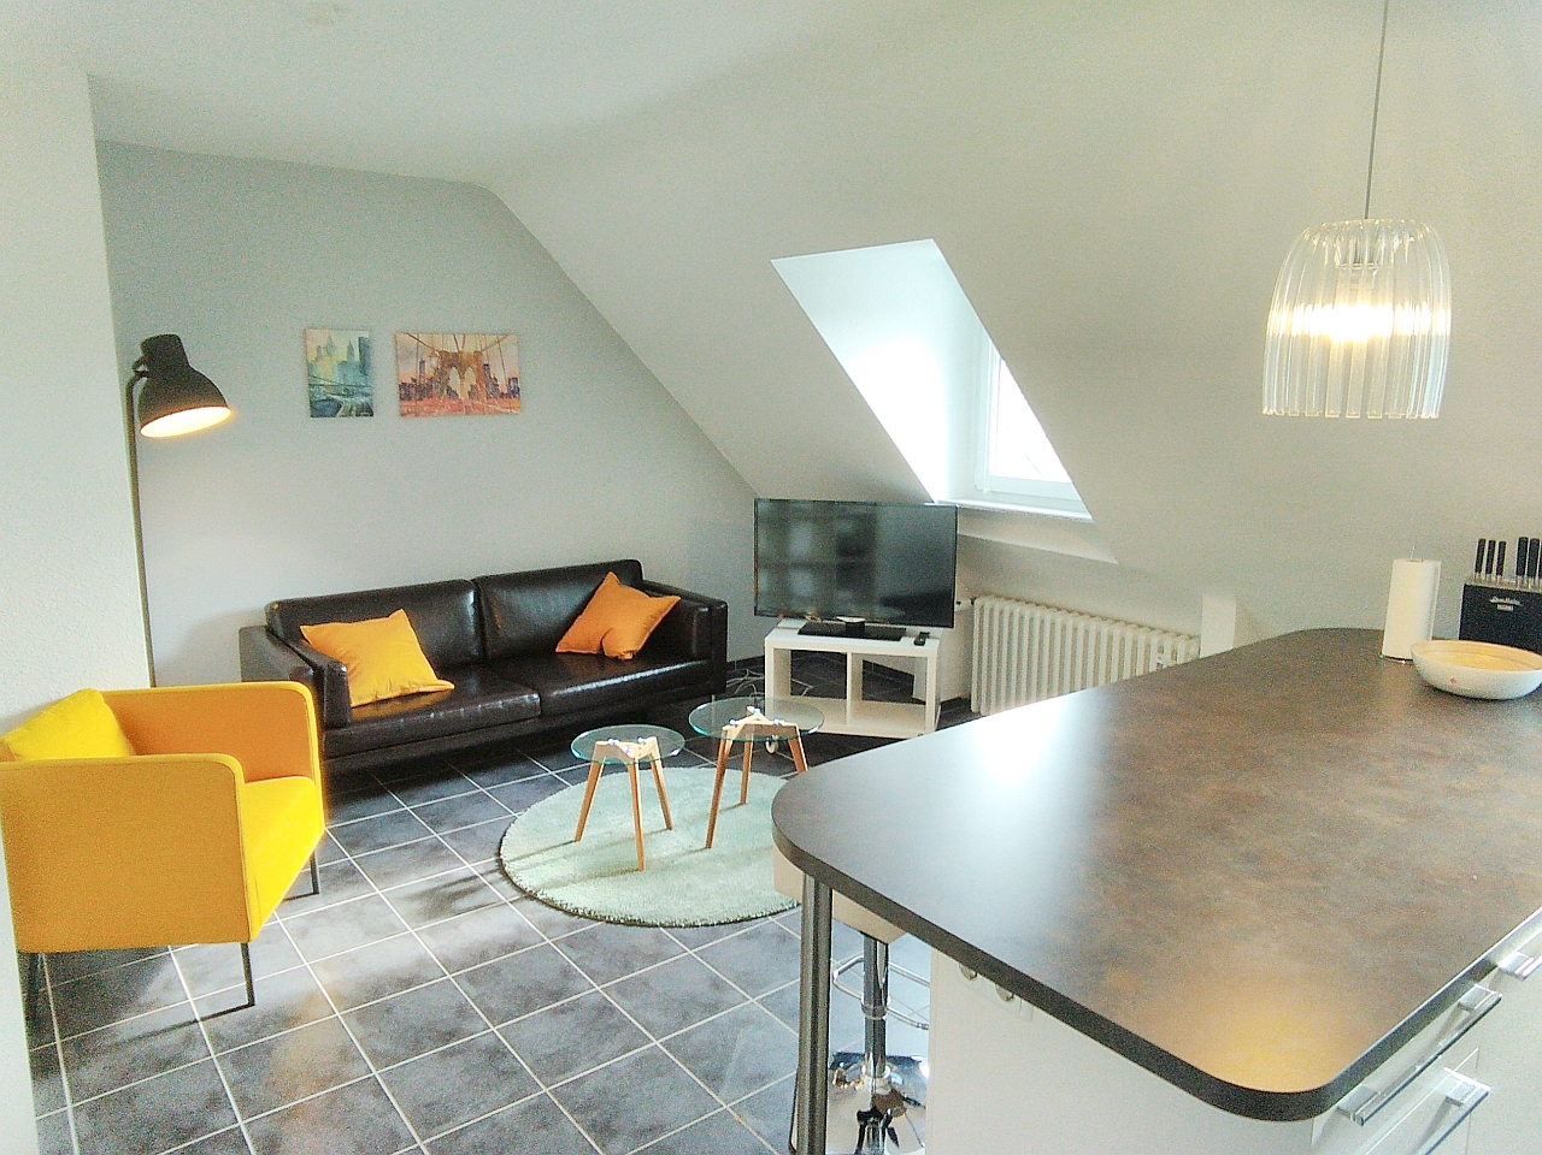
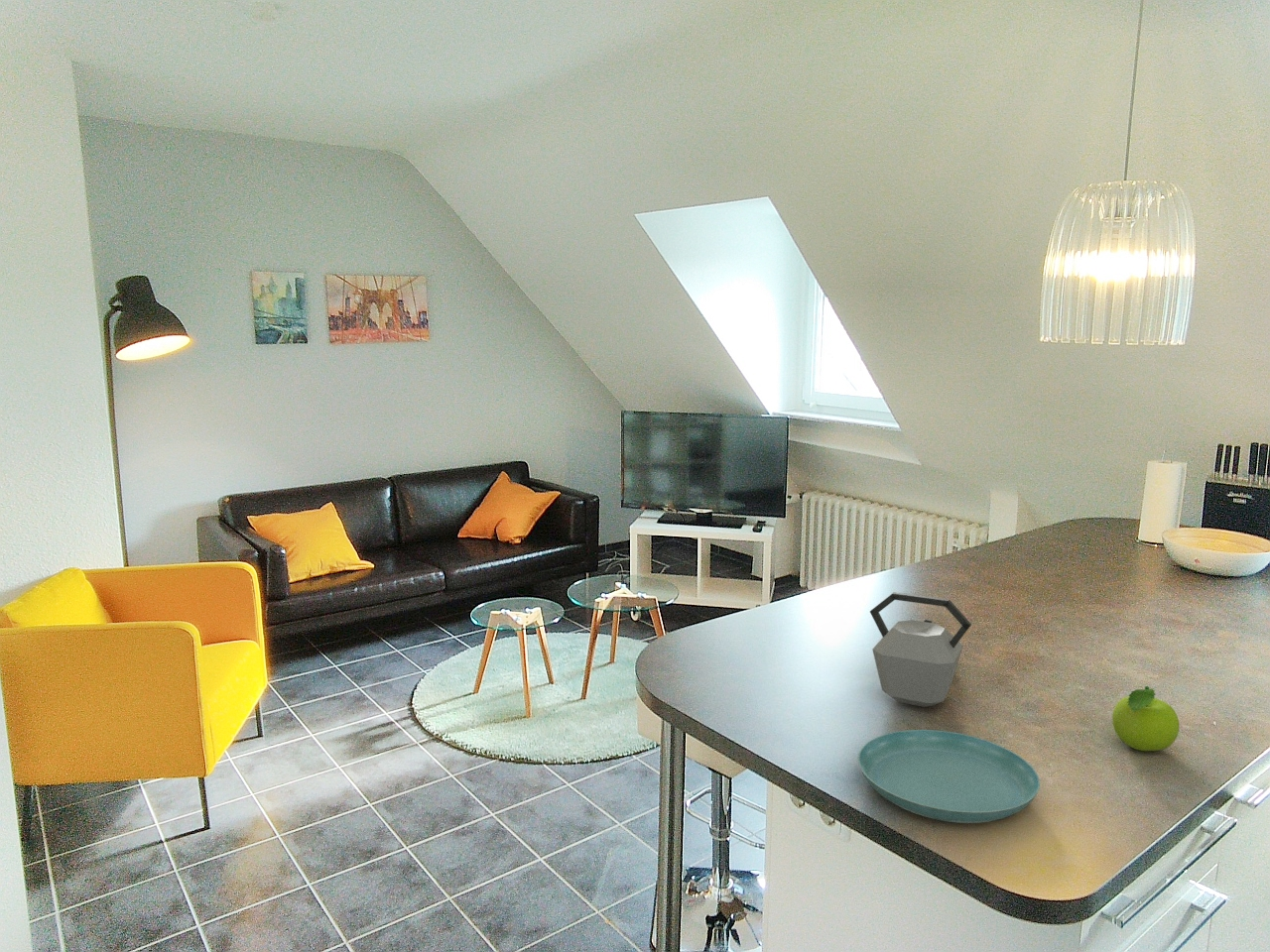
+ fruit [1111,685,1180,752]
+ kettle [869,591,972,708]
+ saucer [857,729,1041,824]
